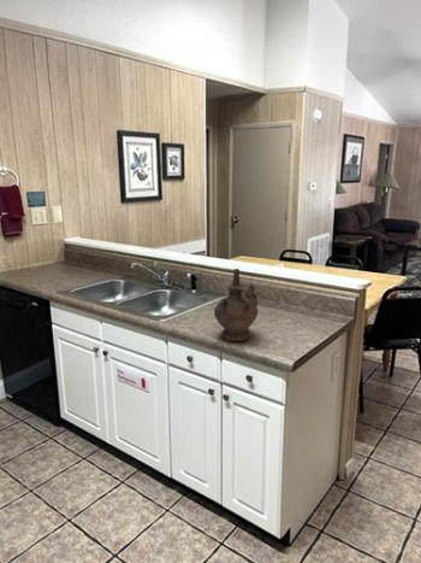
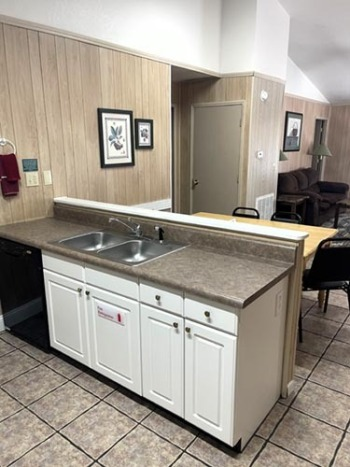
- ceremonial vessel [213,268,259,342]
